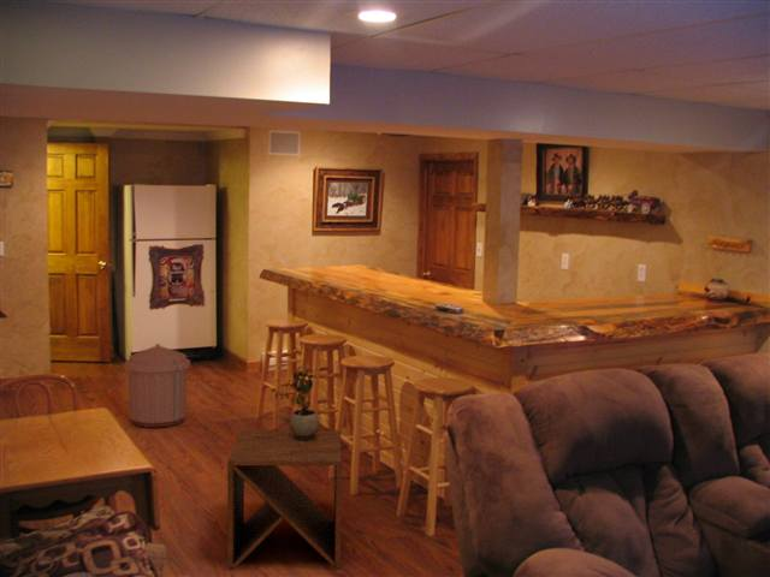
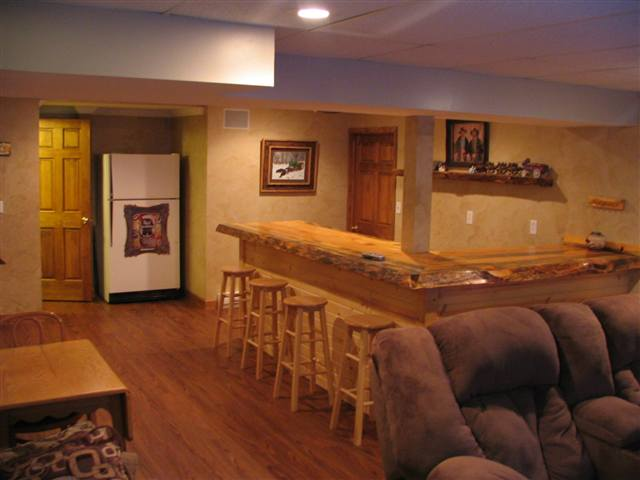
- side table [226,429,343,571]
- trash can [124,343,191,429]
- potted plant [271,364,321,440]
